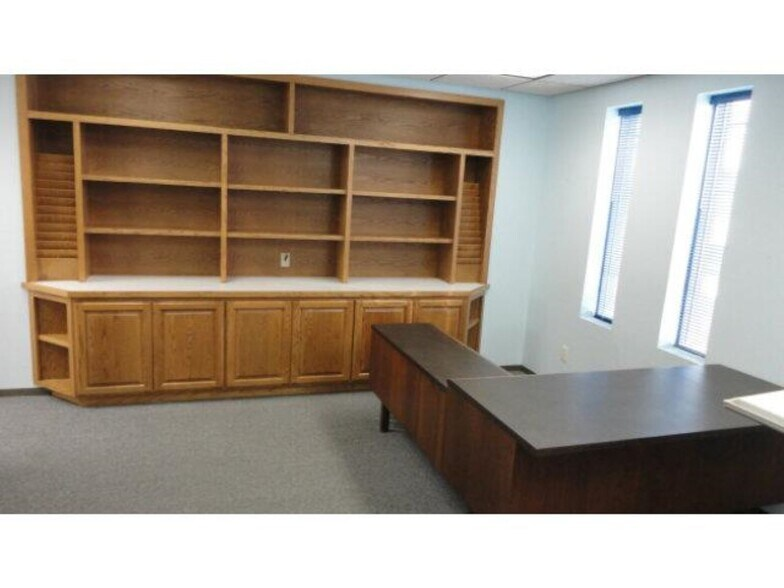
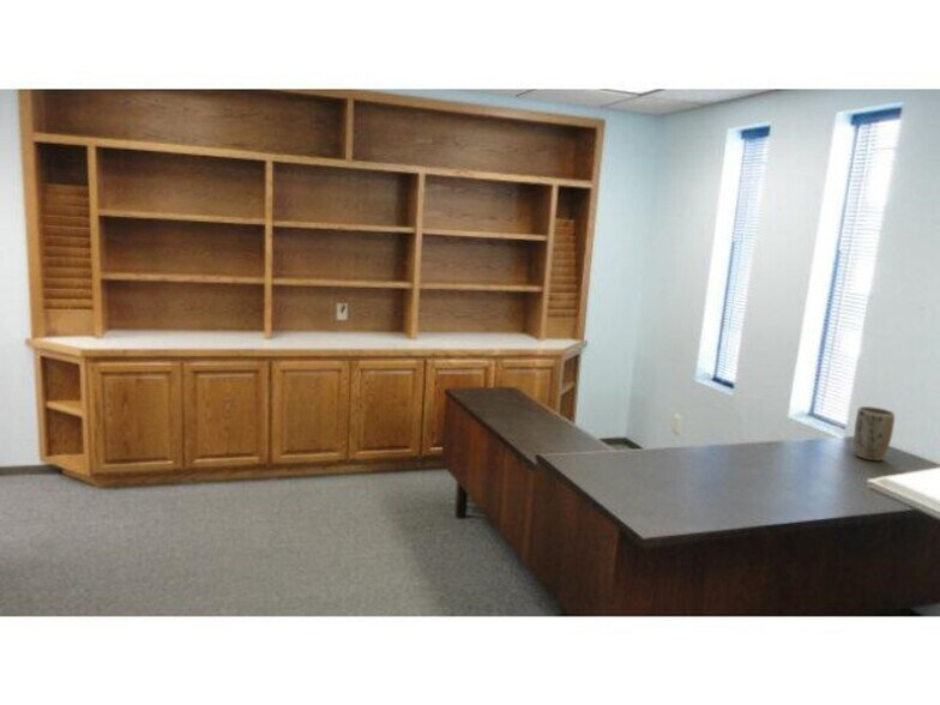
+ plant pot [852,405,896,462]
